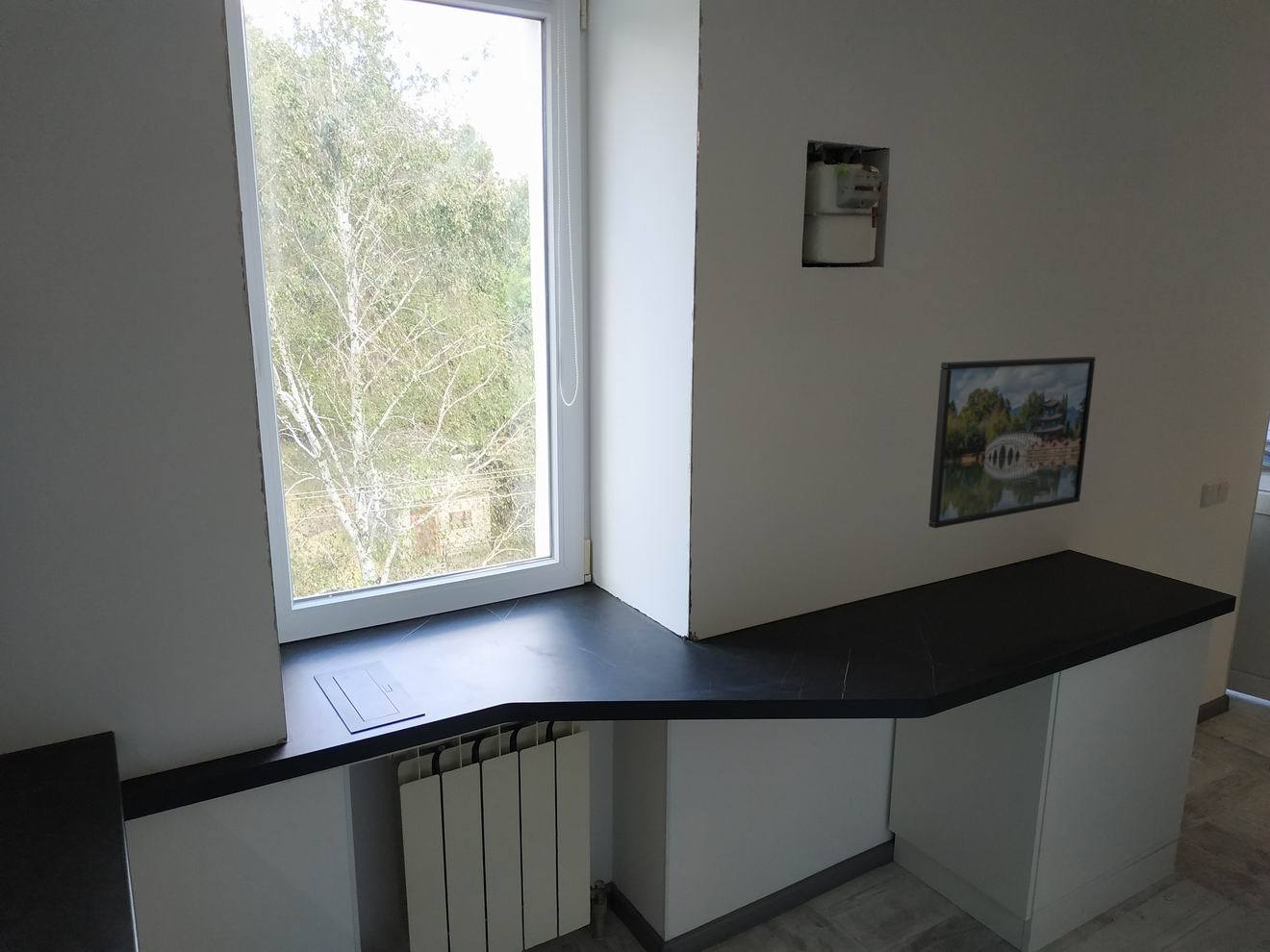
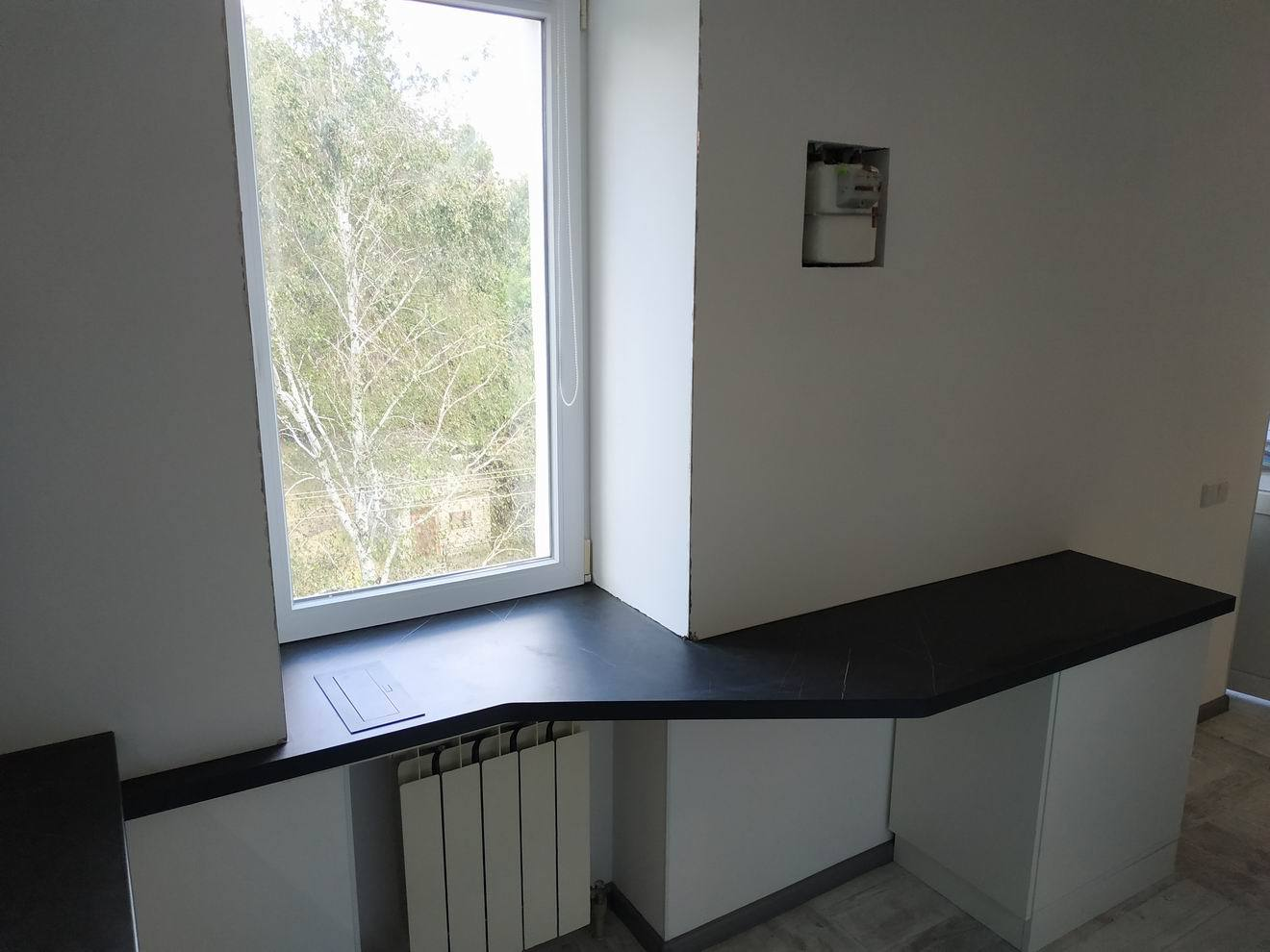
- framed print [927,356,1096,529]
